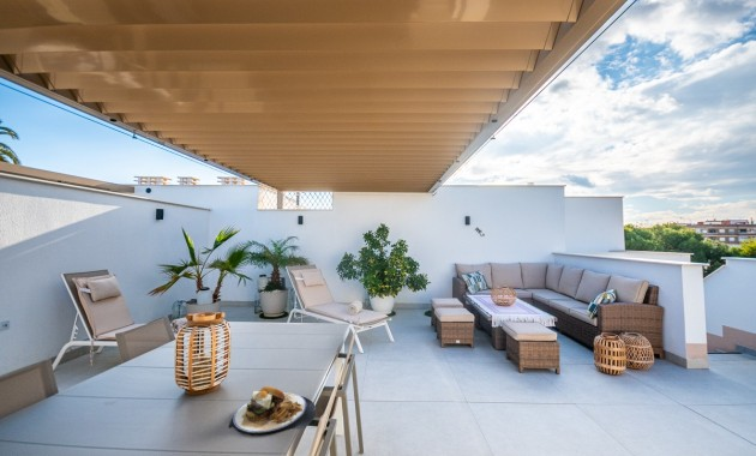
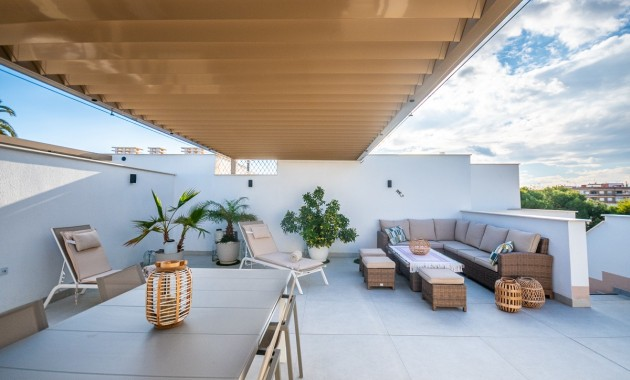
- plate [228,385,317,437]
